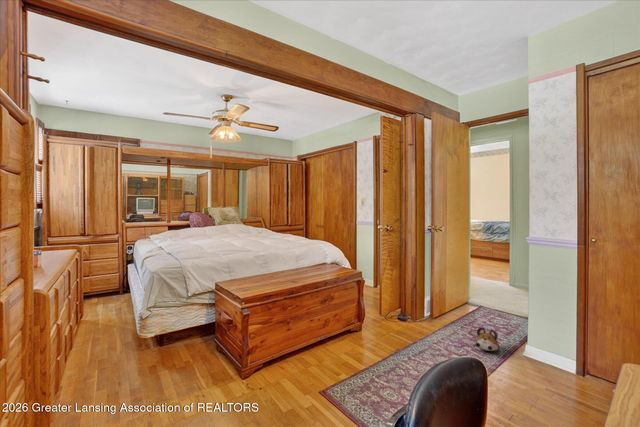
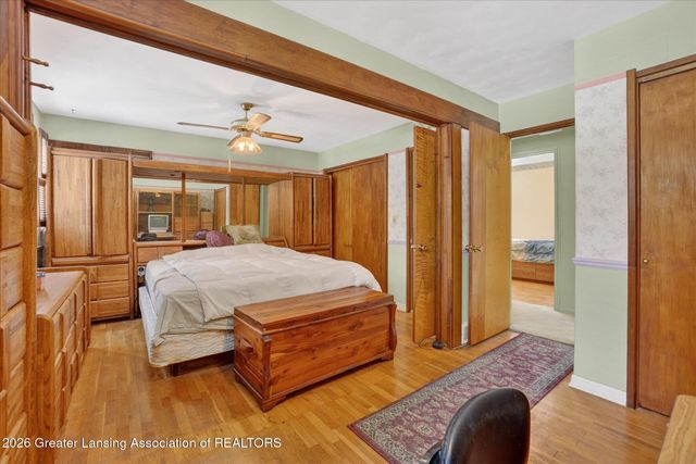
- plush toy [475,326,501,352]
